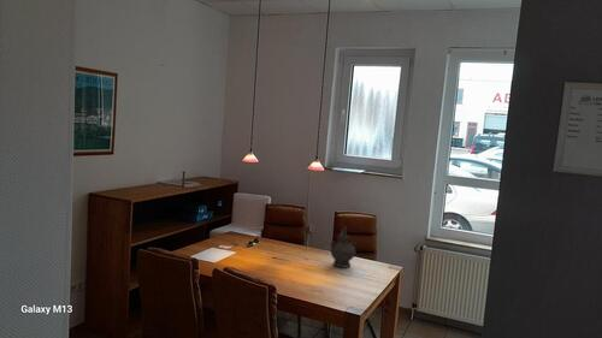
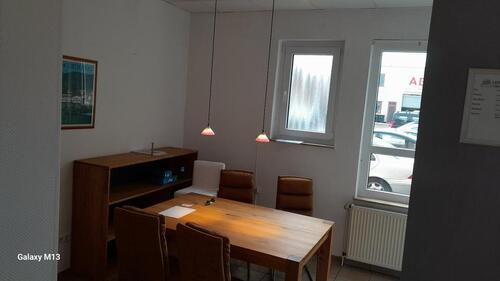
- ceremonial vessel [330,225,358,269]
